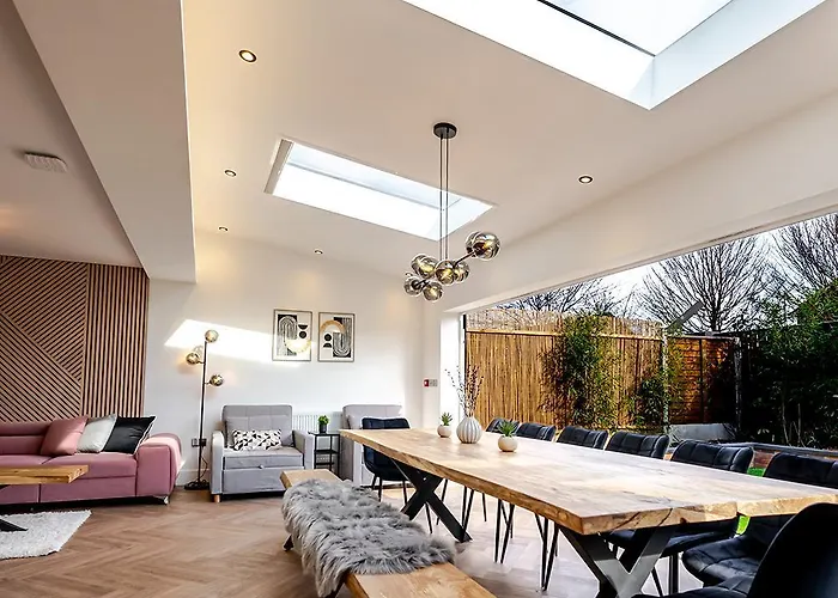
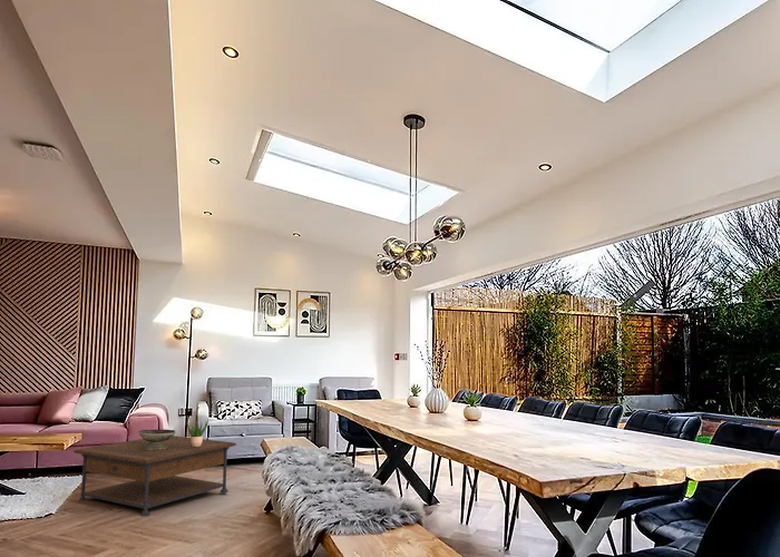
+ decorative bowl [137,429,177,450]
+ potted plant [186,418,209,447]
+ coffee table [72,434,237,517]
